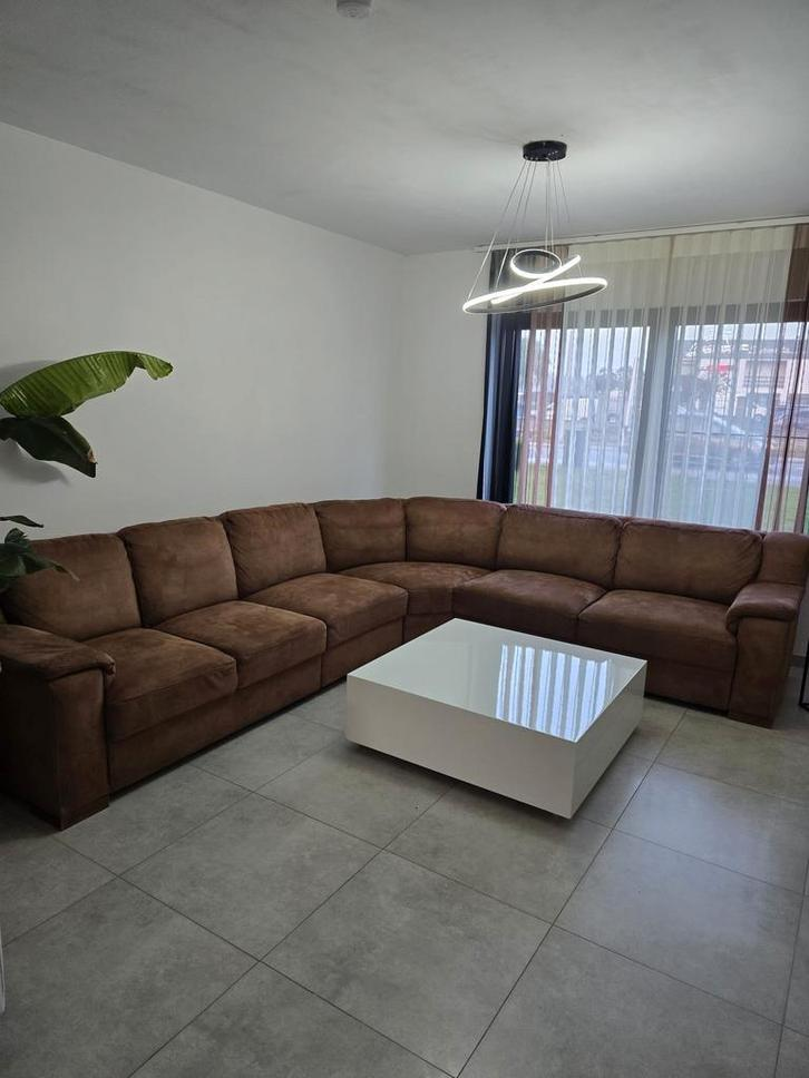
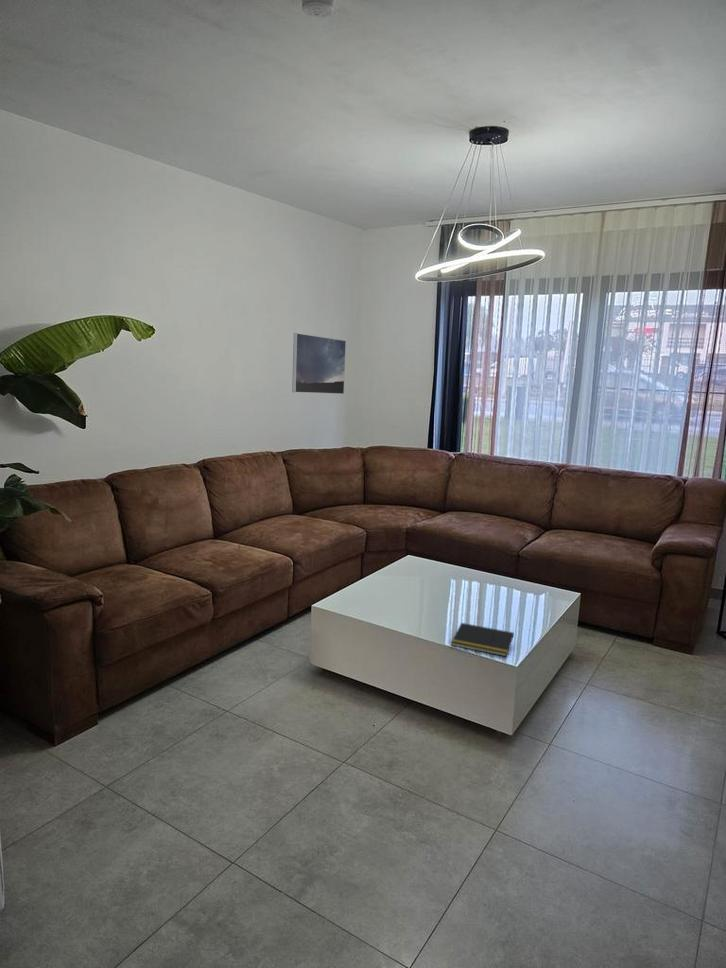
+ notepad [450,622,515,657]
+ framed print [291,332,347,395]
